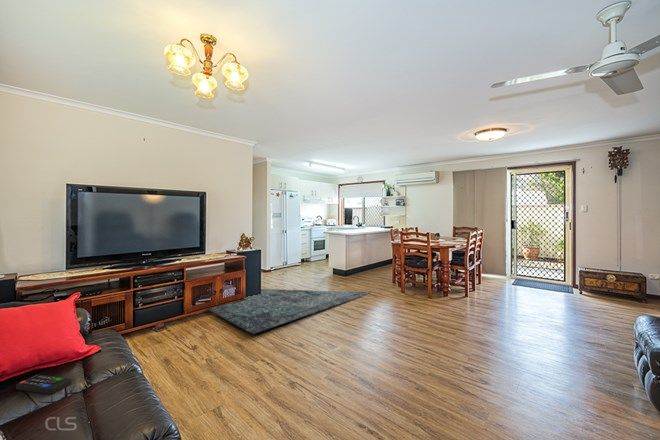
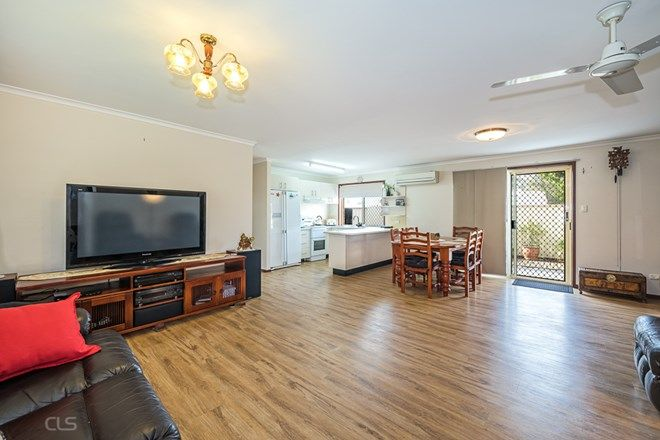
- rug [206,288,373,335]
- remote control [15,374,73,395]
